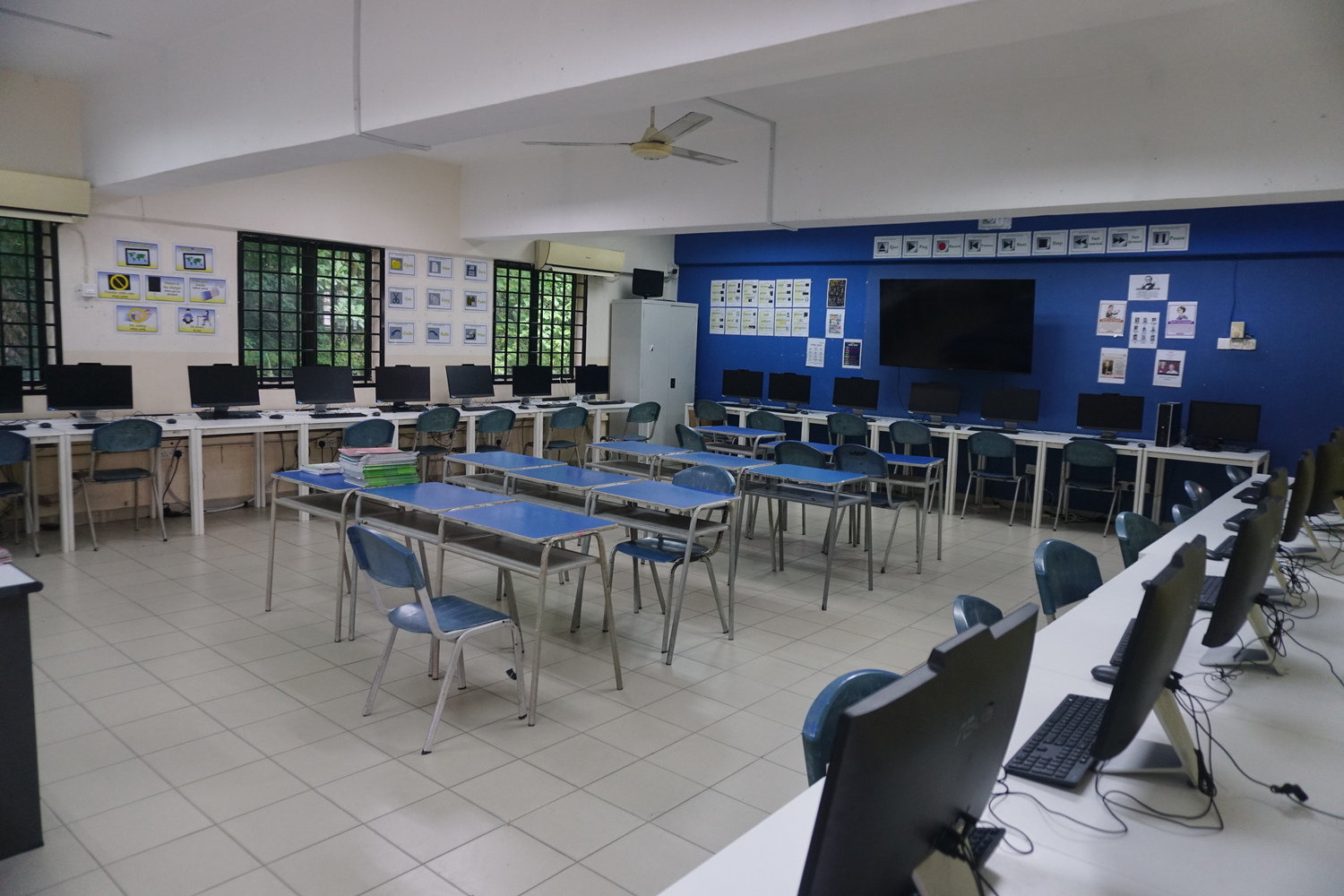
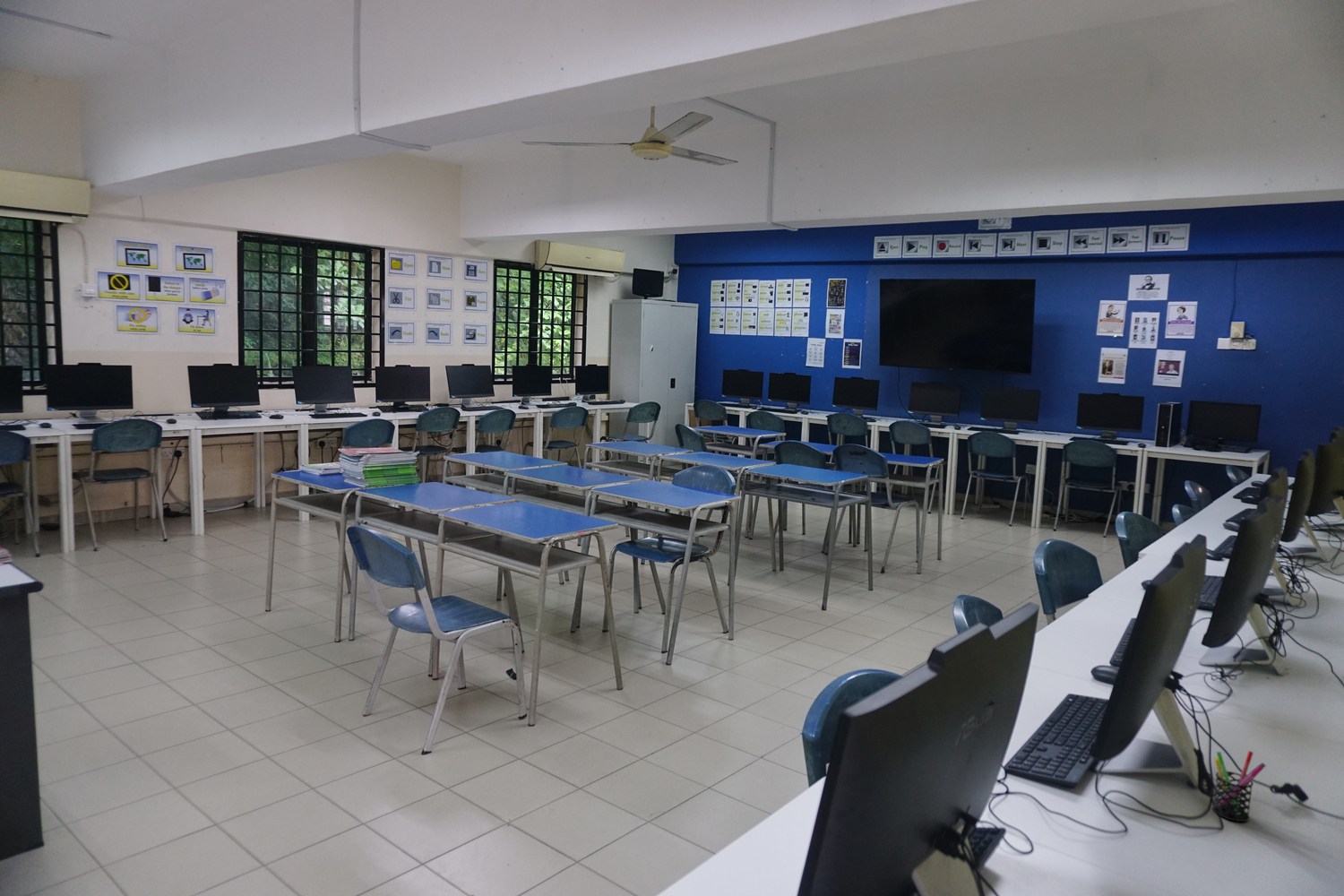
+ pen holder [1211,750,1267,823]
